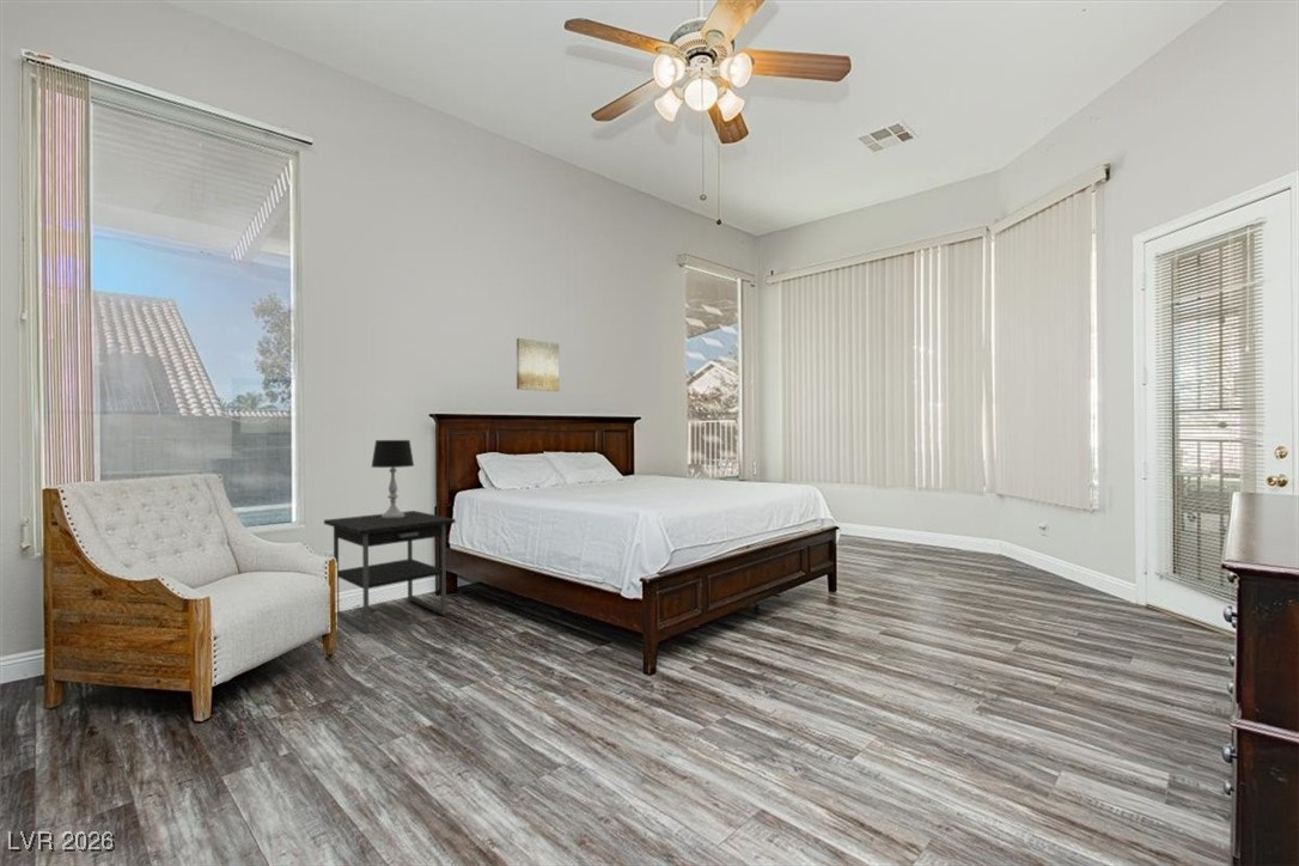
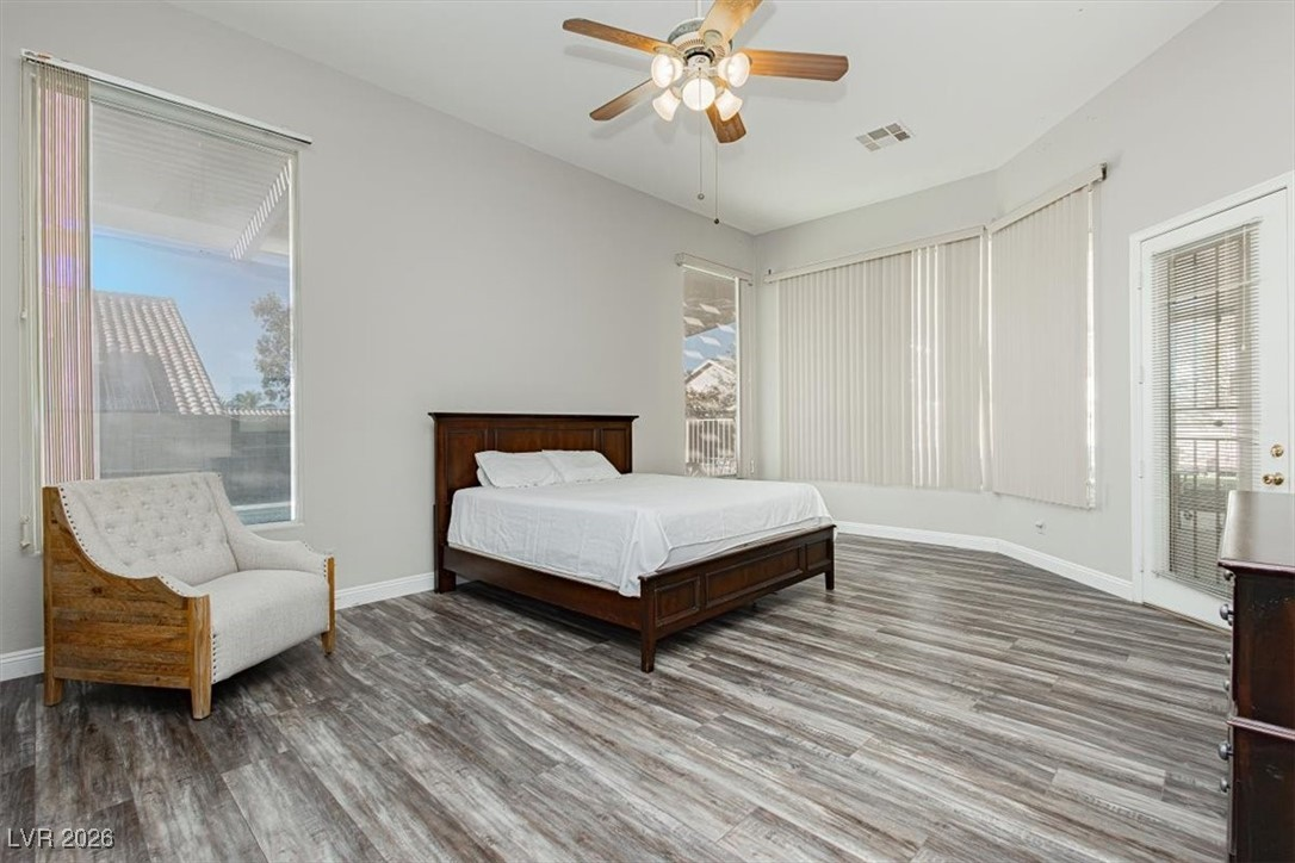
- nightstand [323,510,457,634]
- wall art [516,337,560,392]
- table lamp [371,439,415,519]
